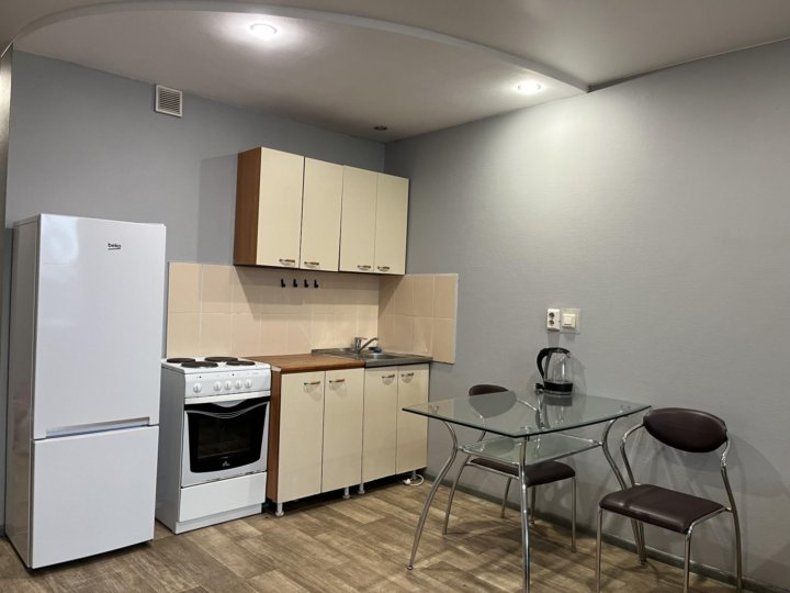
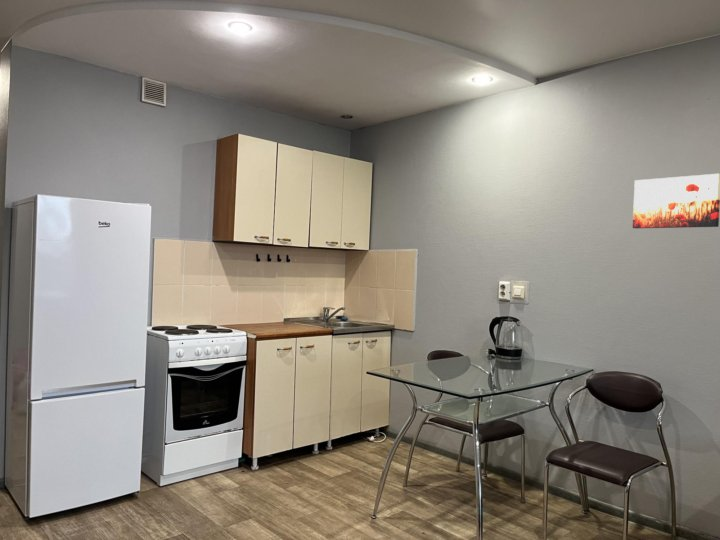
+ wall art [632,173,720,229]
